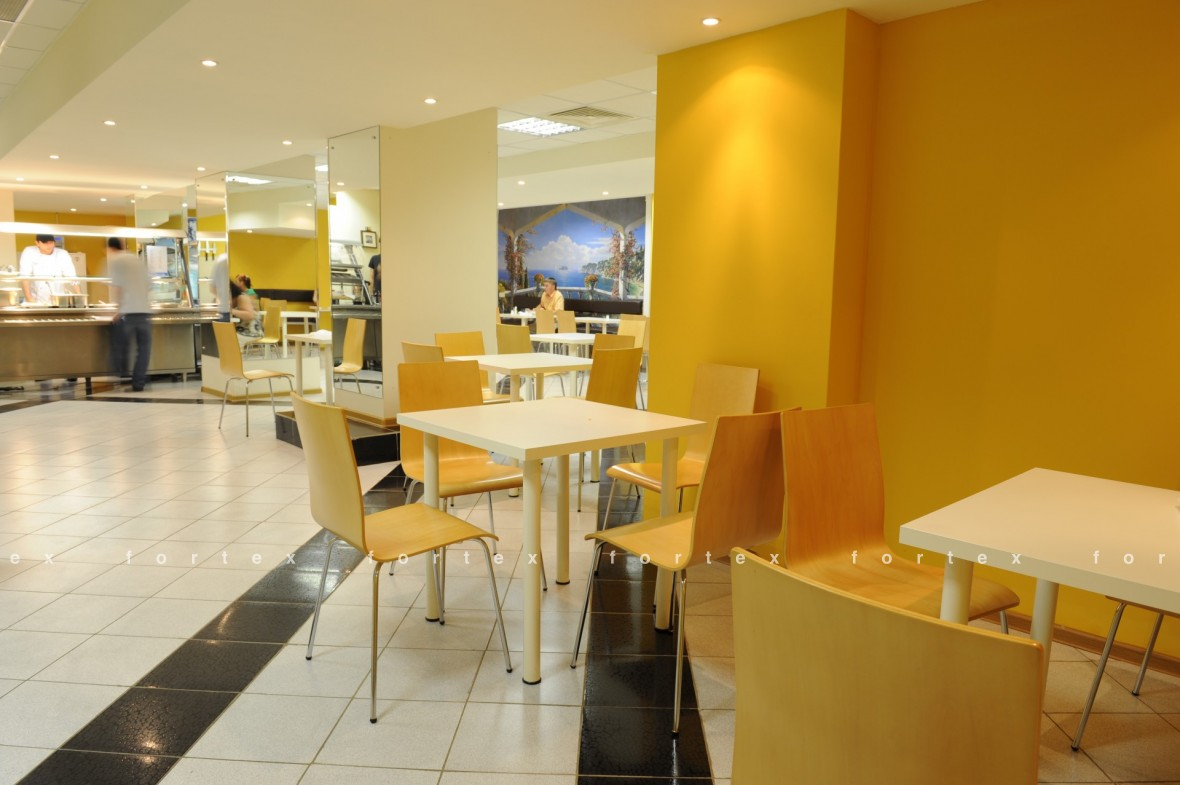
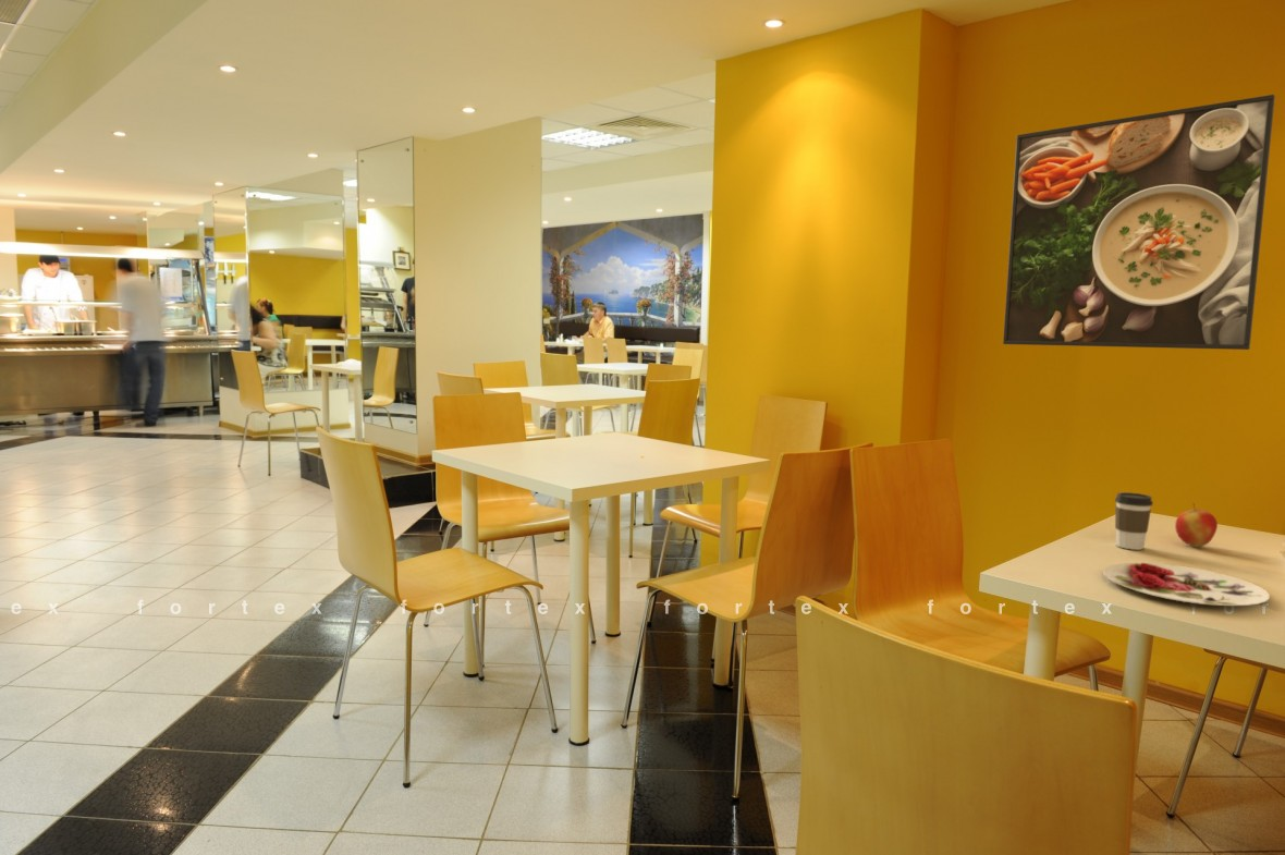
+ plate [1102,562,1271,607]
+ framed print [1002,94,1276,351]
+ coffee cup [1114,491,1154,551]
+ apple [1174,502,1219,548]
